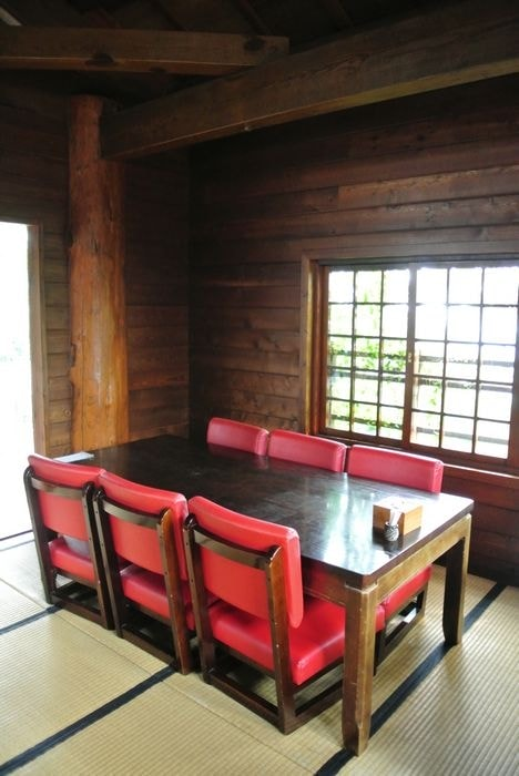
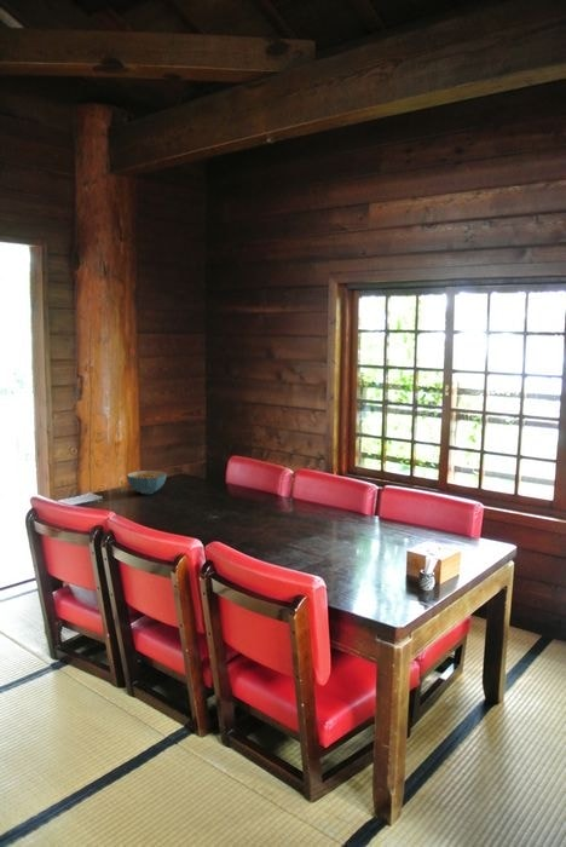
+ cereal bowl [126,469,168,495]
